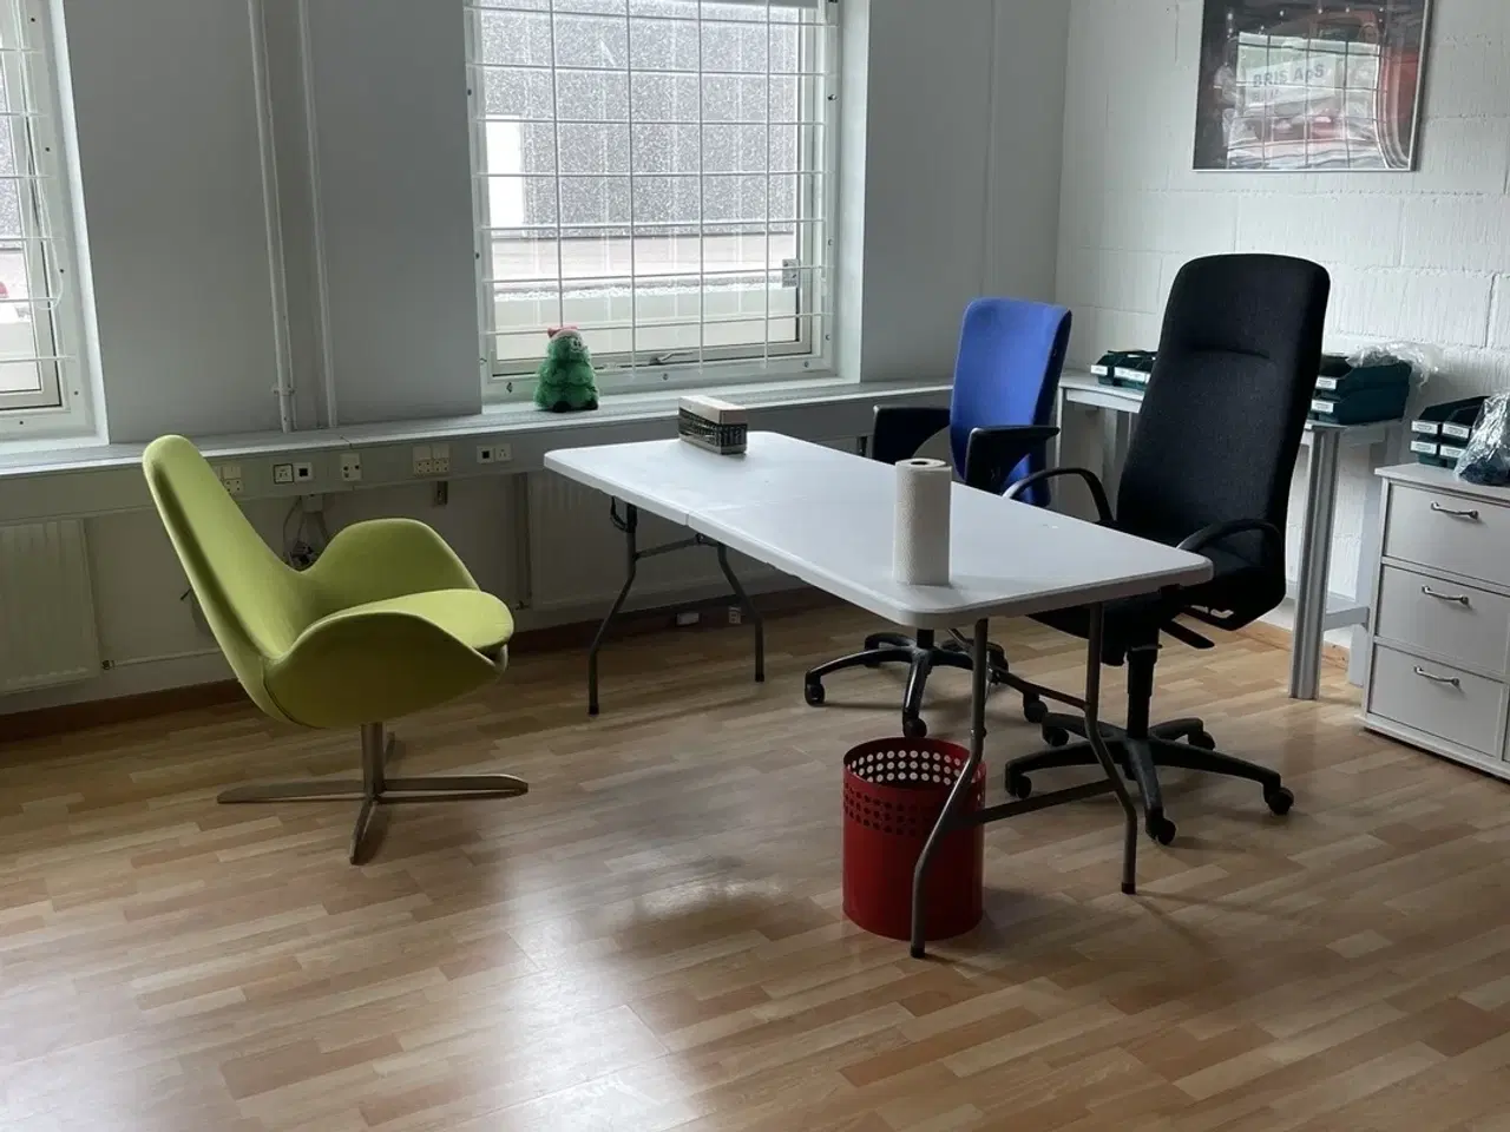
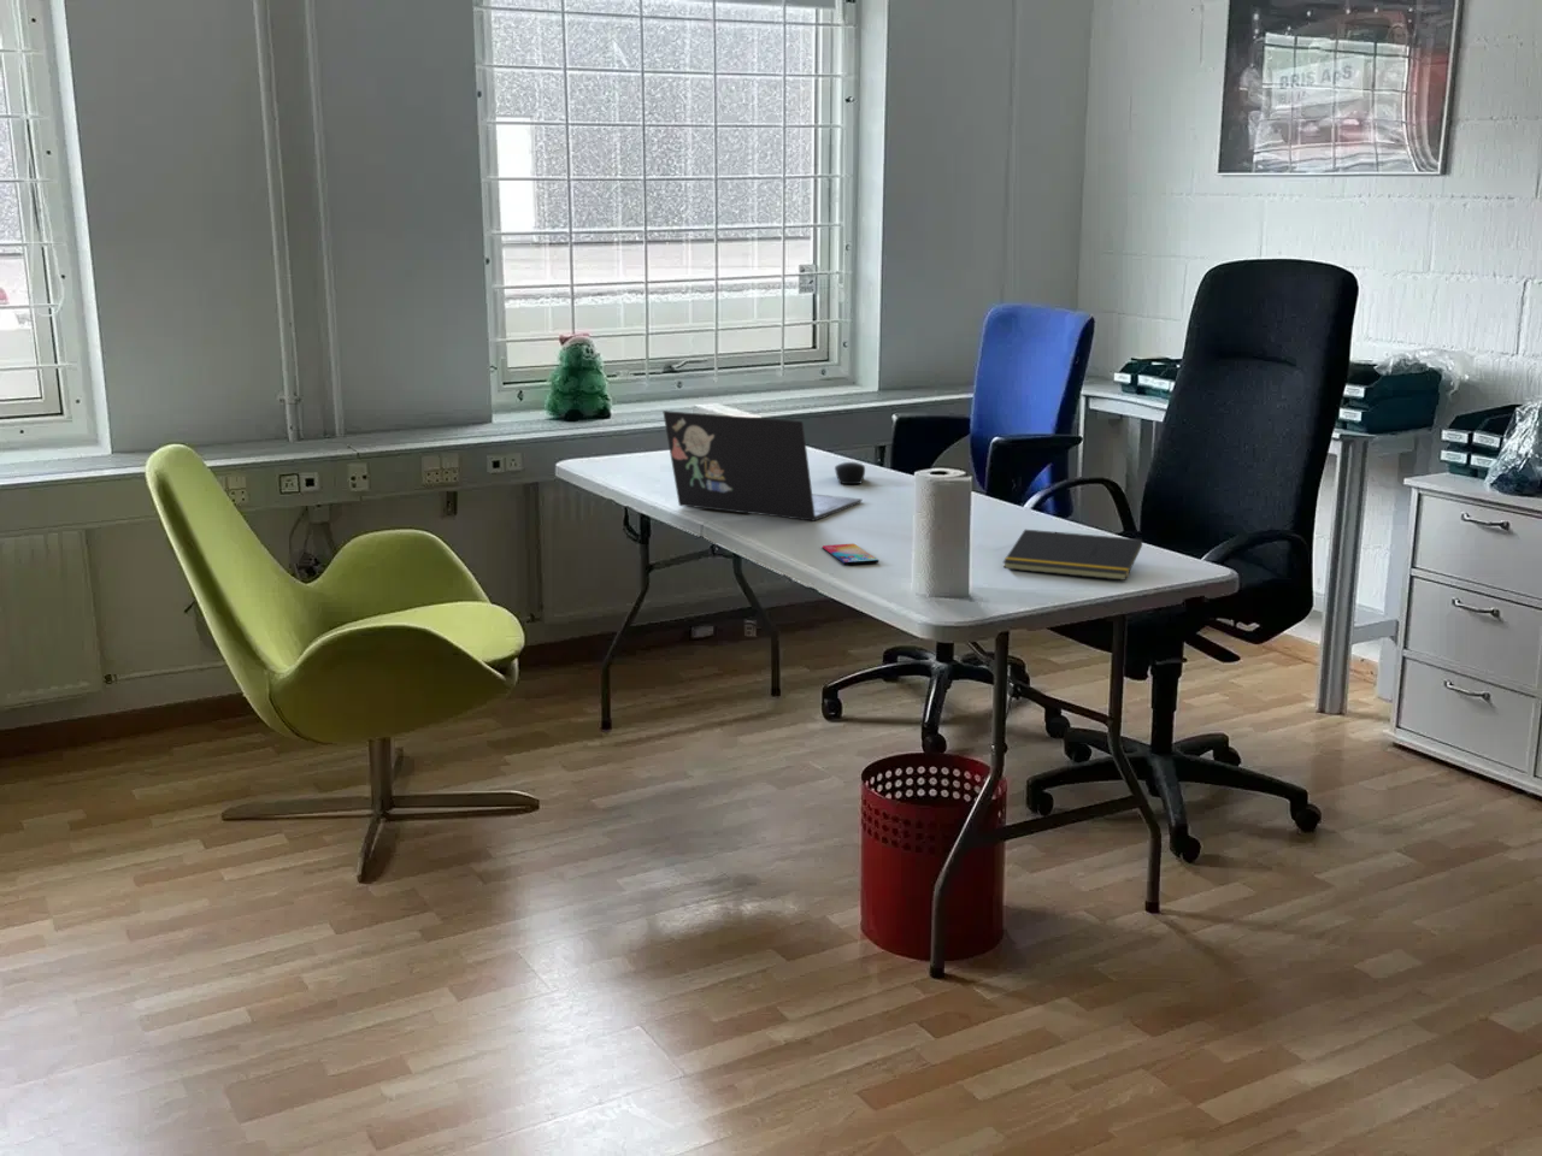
+ laptop [662,409,862,522]
+ smartphone [821,543,880,566]
+ notepad [1003,528,1144,582]
+ computer mouse [834,461,866,486]
